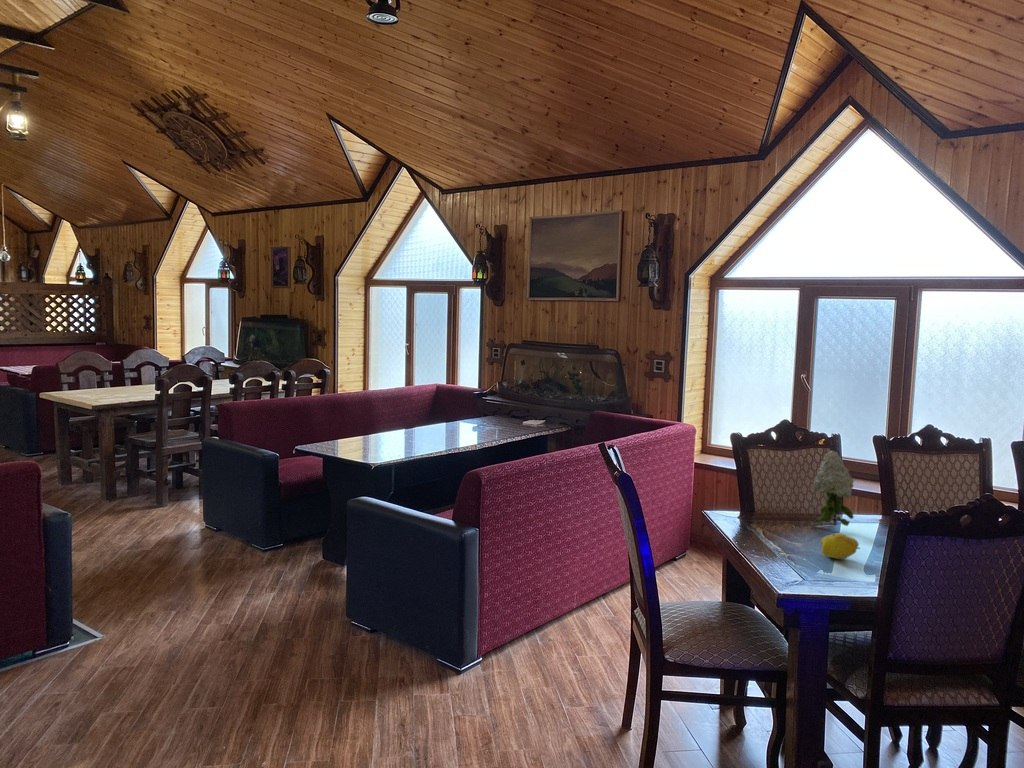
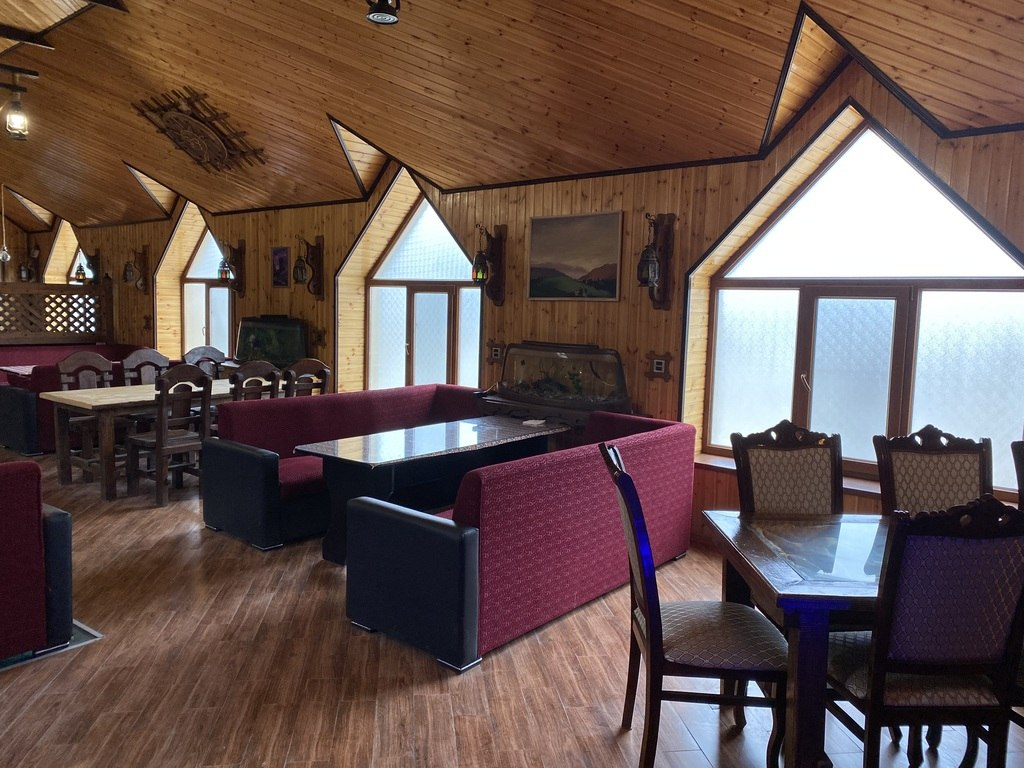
- fruit [820,532,861,560]
- flower [810,449,855,527]
